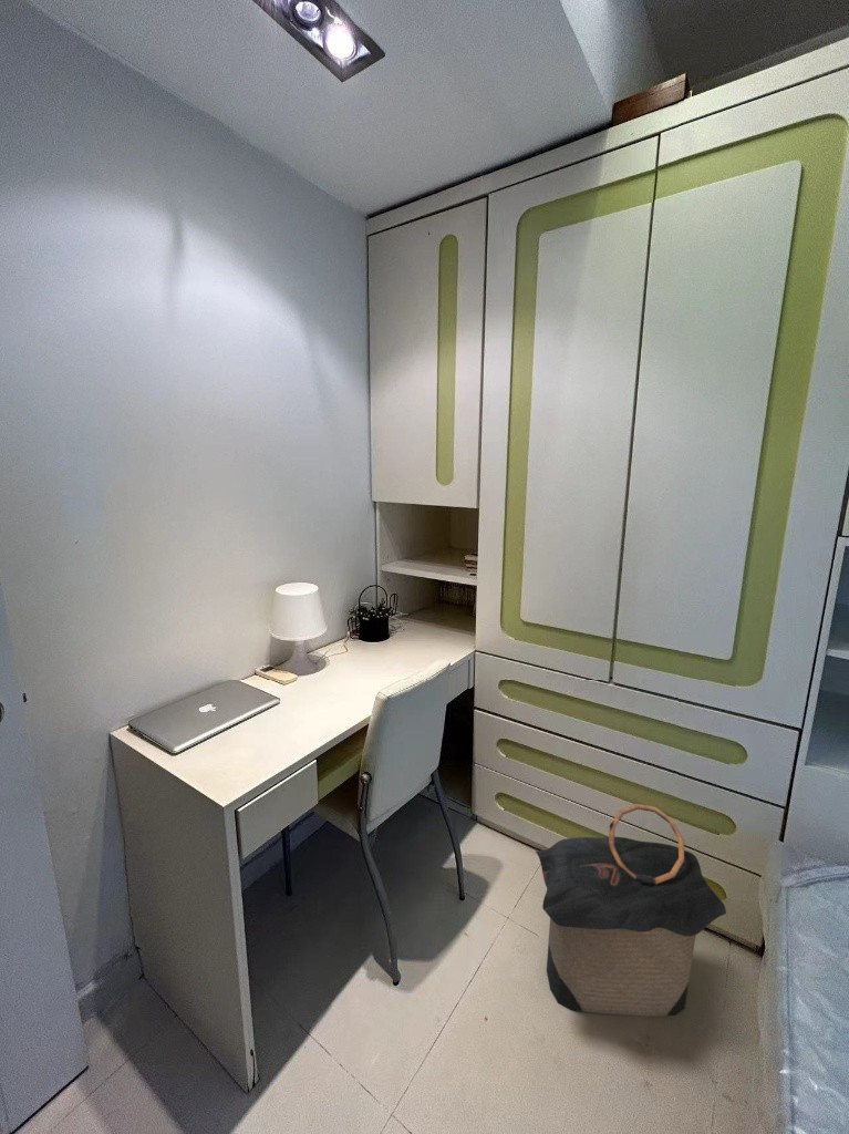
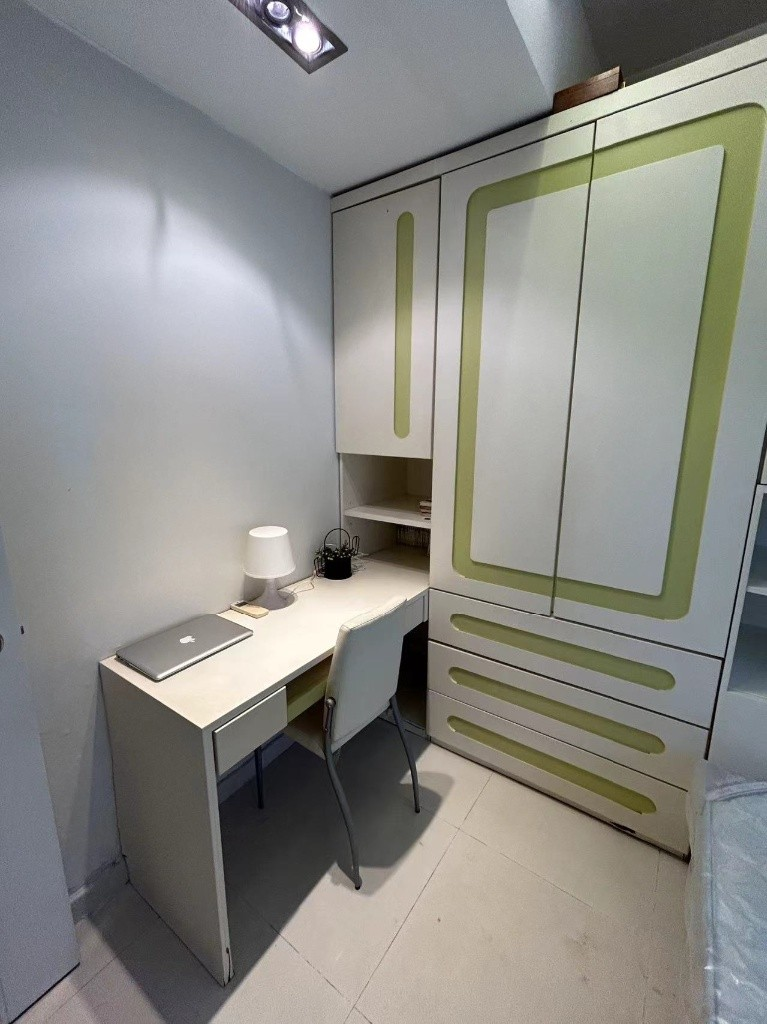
- laundry hamper [535,803,727,1018]
